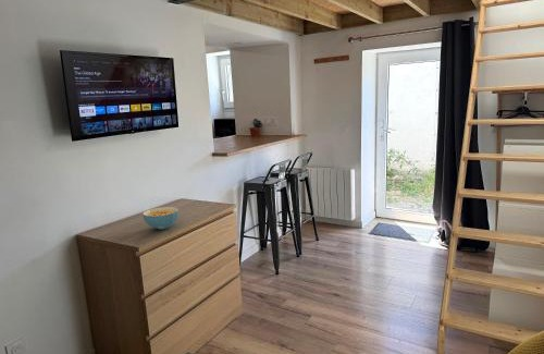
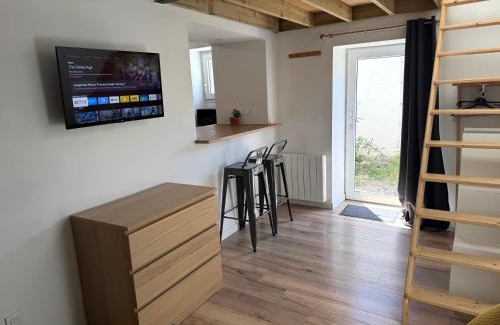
- cereal bowl [141,206,180,231]
